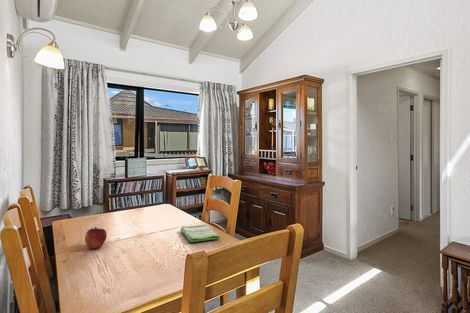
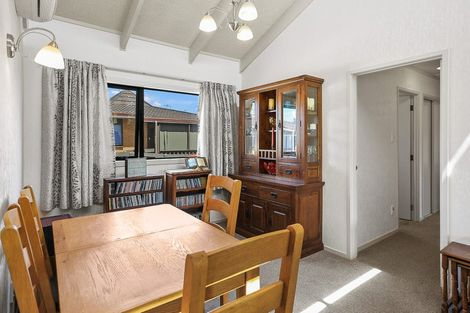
- fruit [84,226,108,250]
- dish towel [179,224,221,243]
